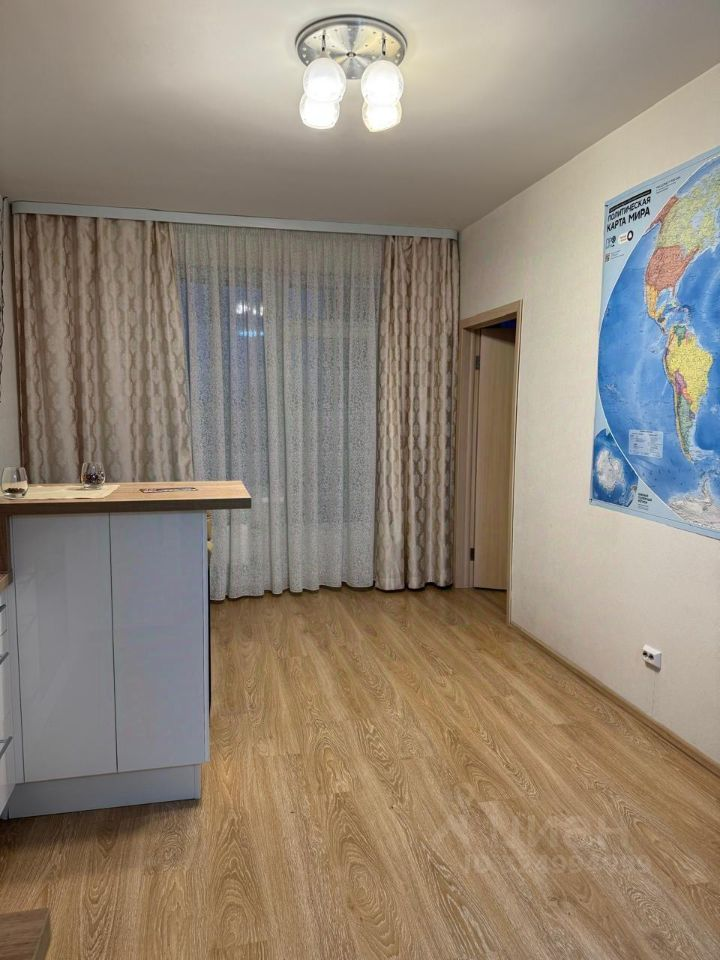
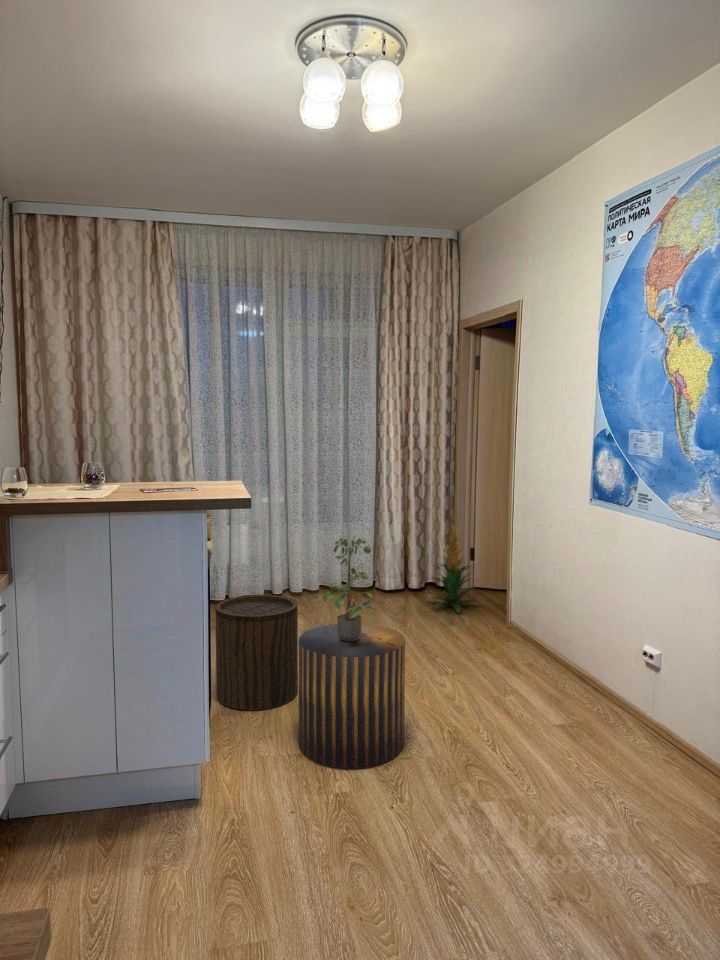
+ potted plant [322,535,377,641]
+ stool [214,594,299,711]
+ stool [298,622,406,769]
+ indoor plant [424,523,484,614]
